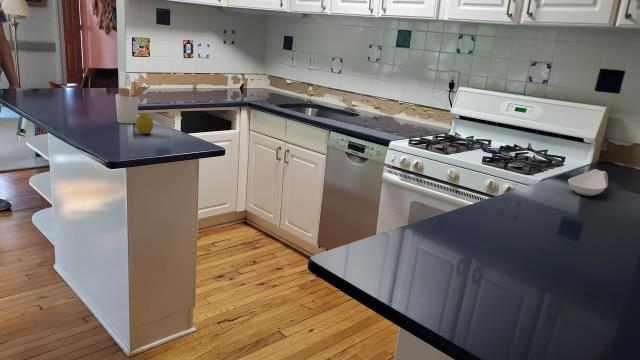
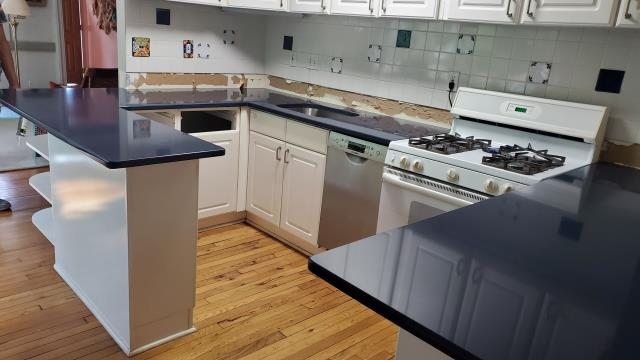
- fruit [134,112,154,135]
- utensil holder [115,81,151,125]
- spoon rest [567,168,609,197]
